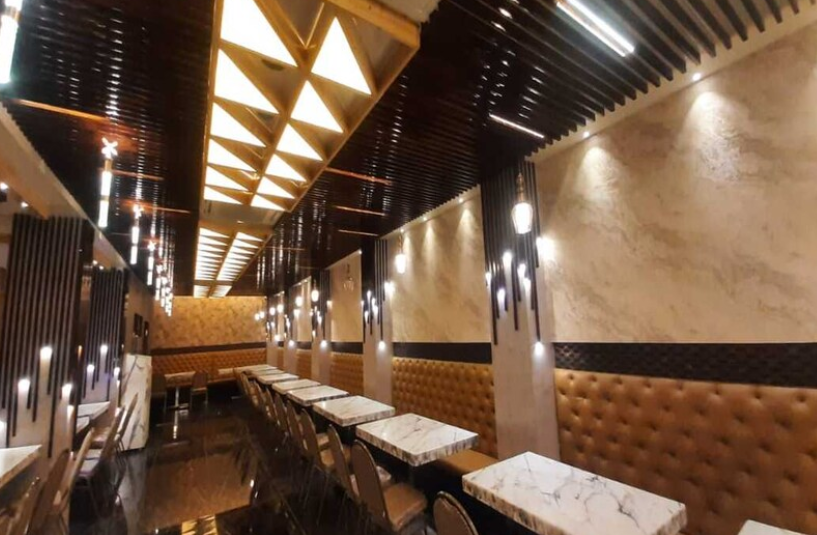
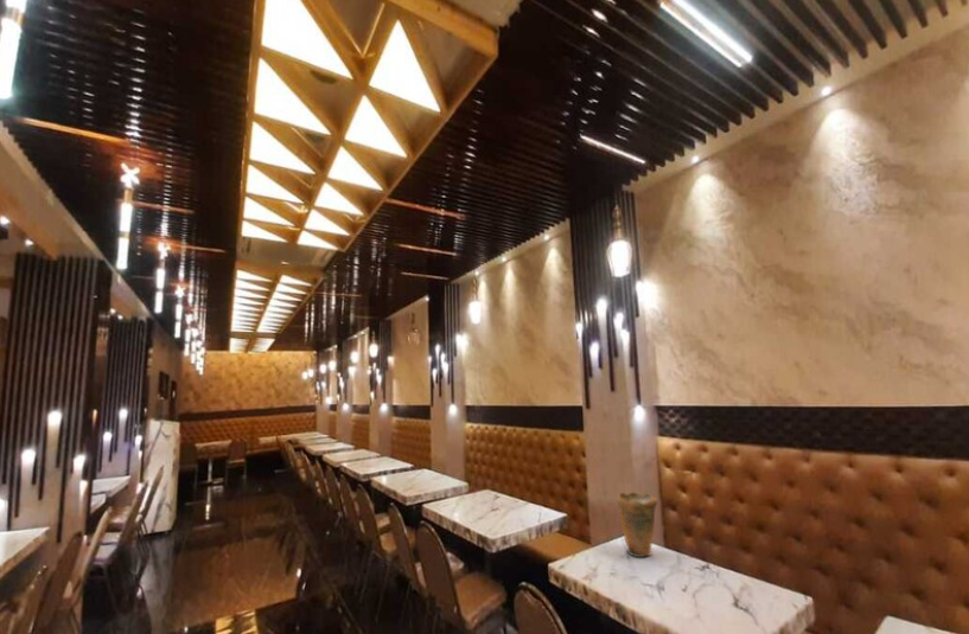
+ vase [617,491,658,558]
